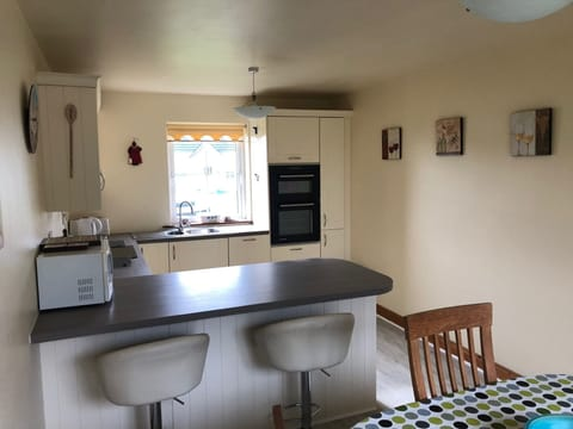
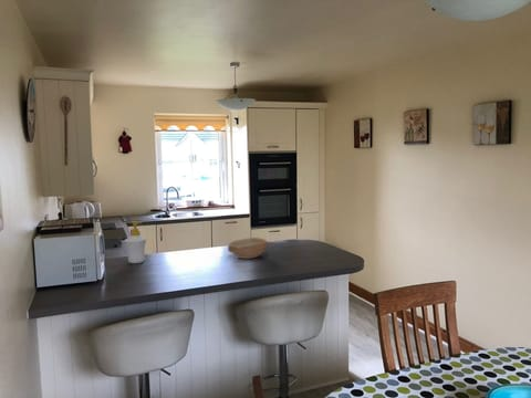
+ bowl [227,237,269,260]
+ soap bottle [124,220,148,264]
